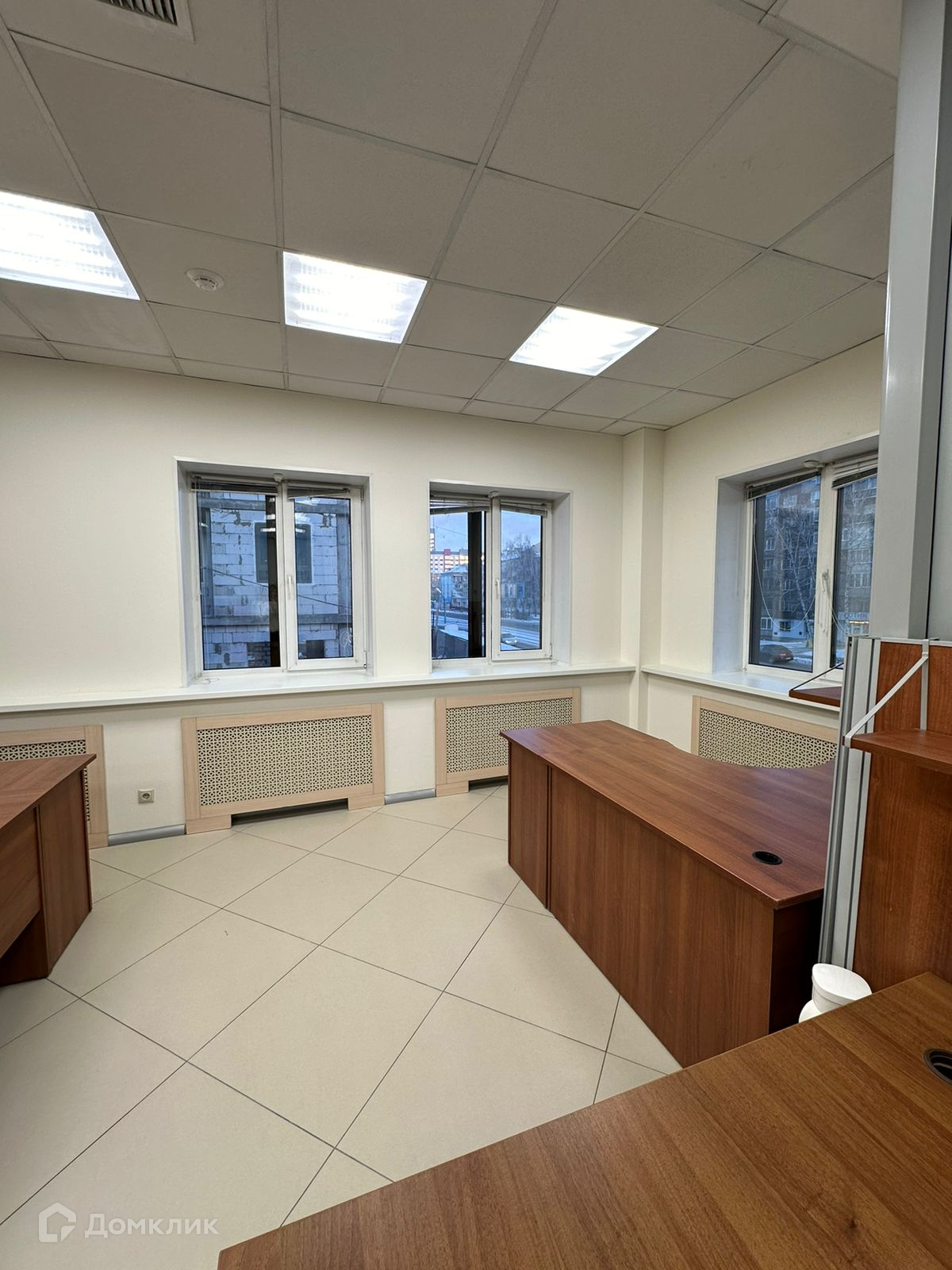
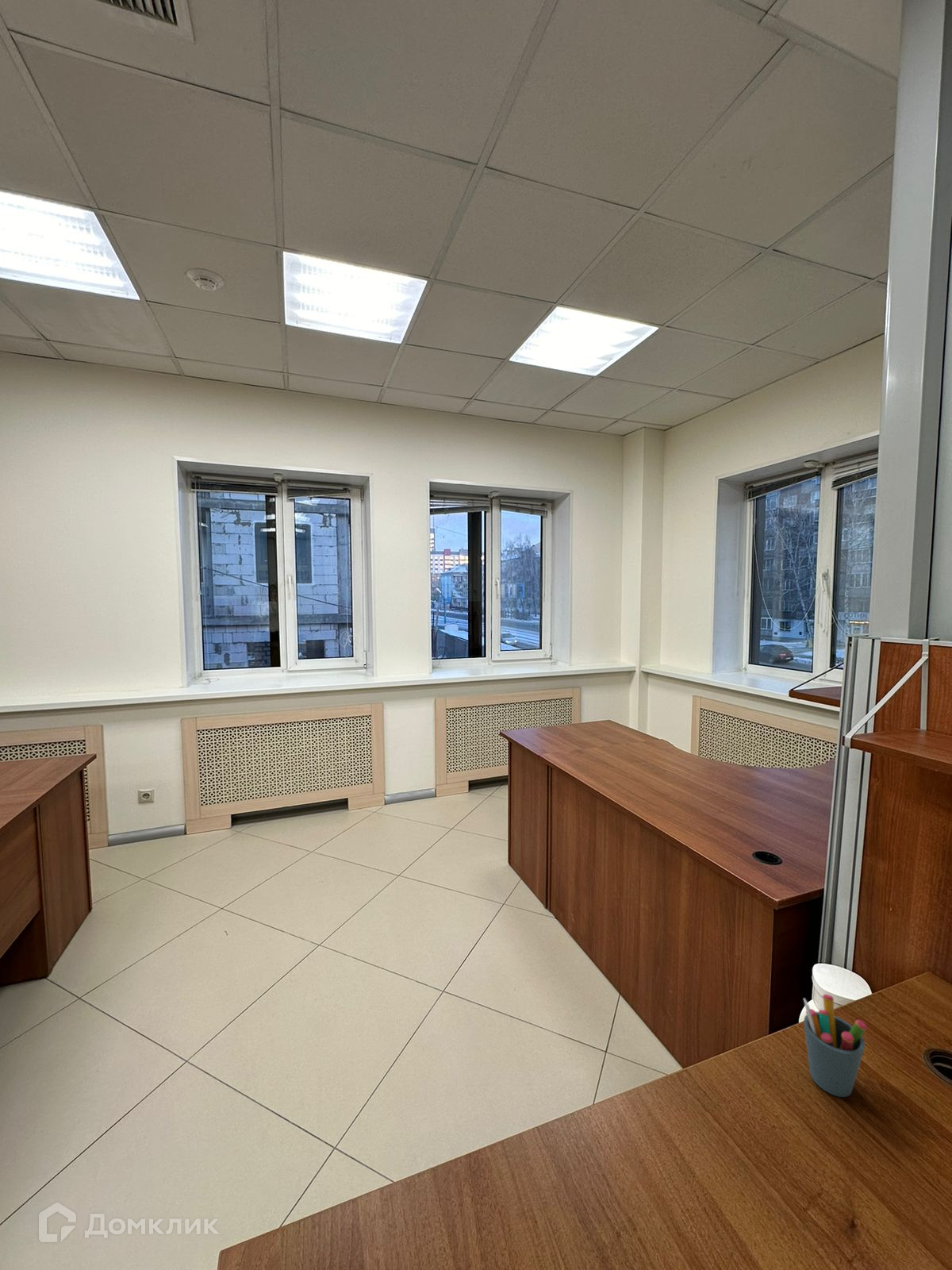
+ pen holder [803,994,868,1098]
